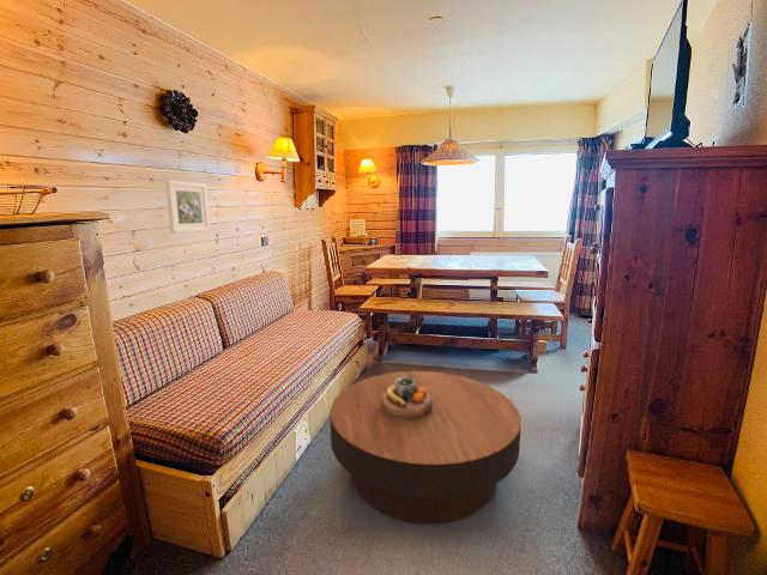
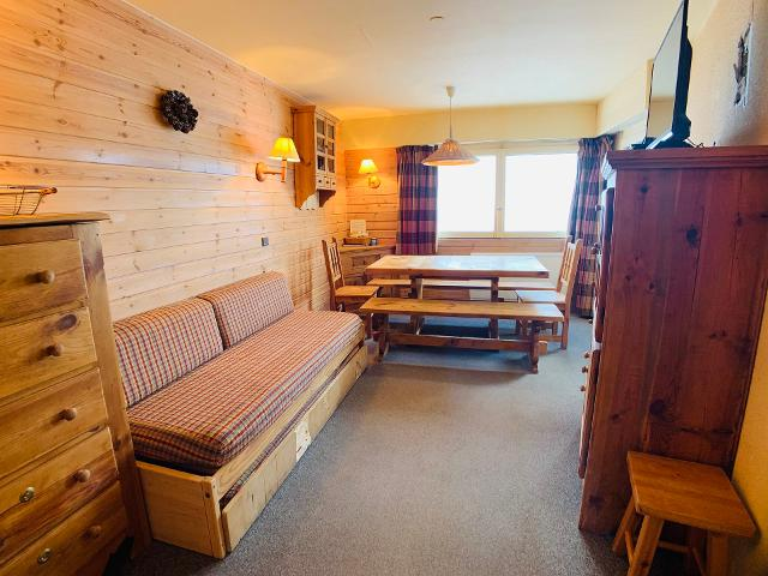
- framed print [164,178,211,235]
- coffee table [328,370,523,525]
- decorative bowl [381,377,433,422]
